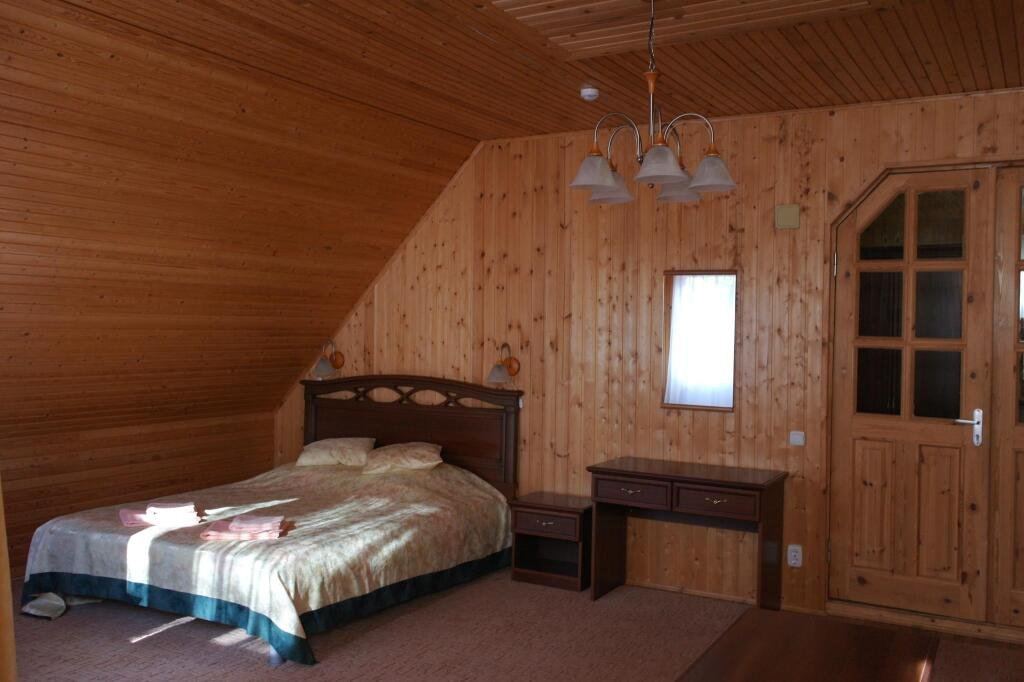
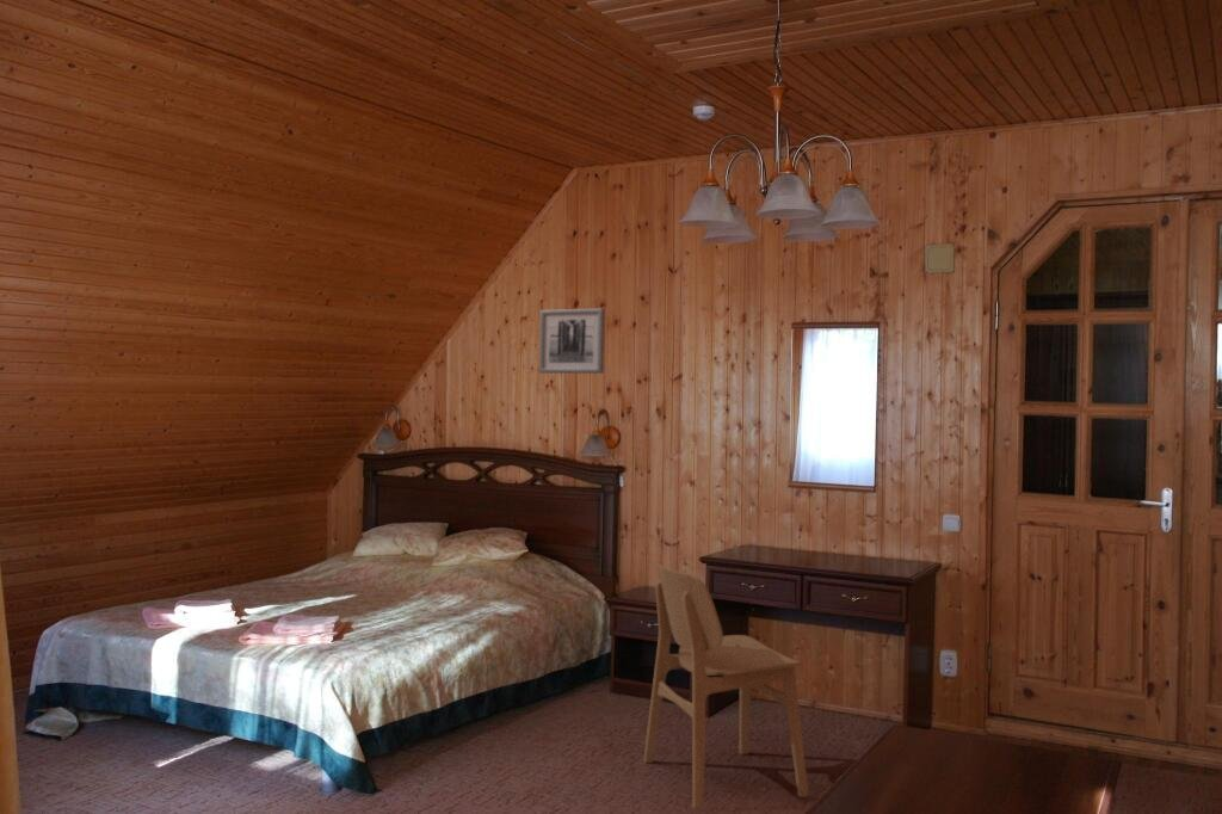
+ wall art [538,307,606,375]
+ wooden chair [642,561,809,809]
